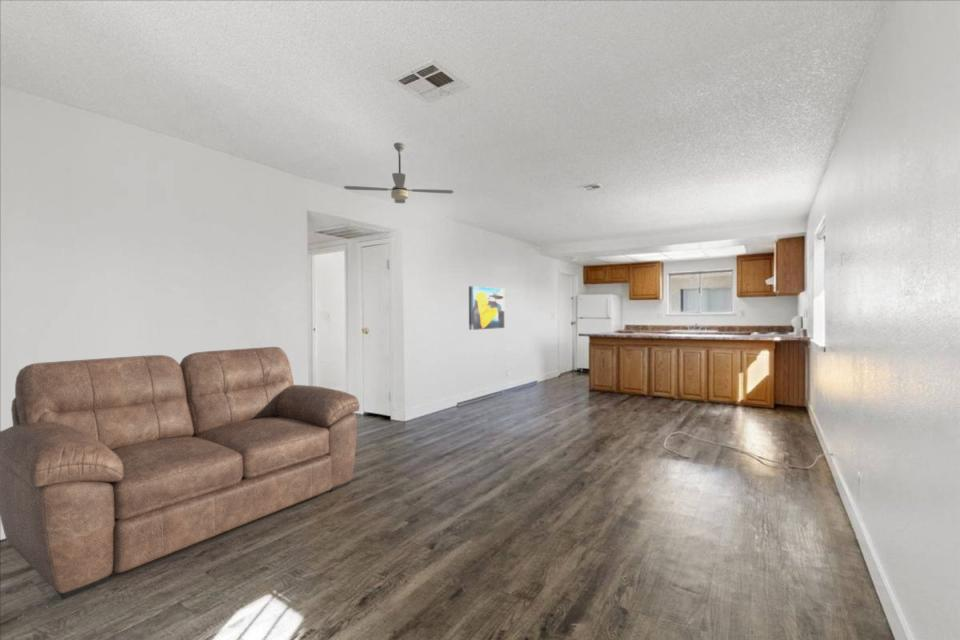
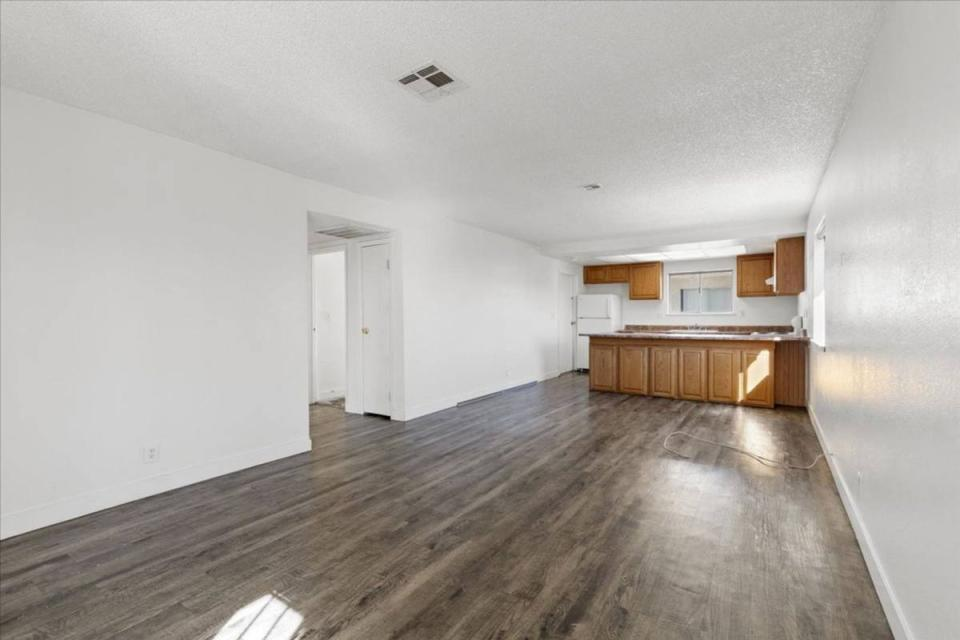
- sofa [0,346,361,601]
- wall art [468,285,505,331]
- ceiling fan [343,142,455,204]
